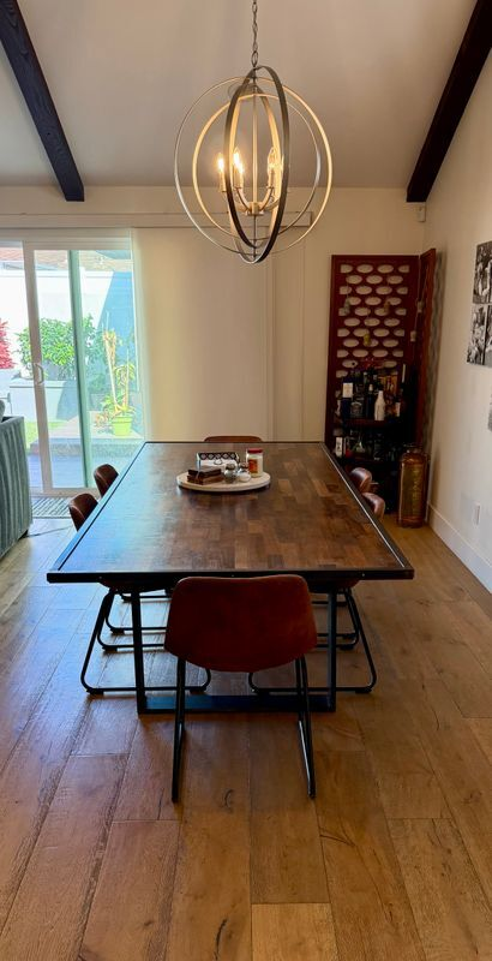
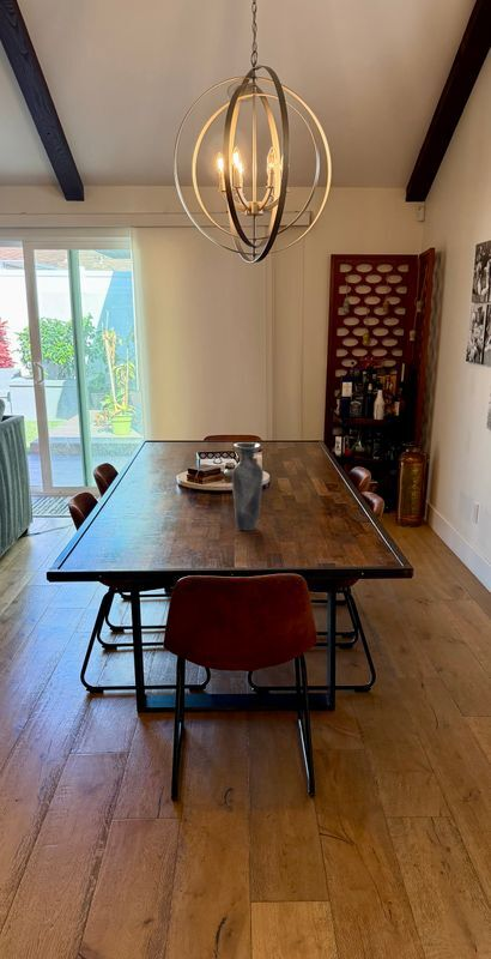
+ vase [231,441,265,531]
